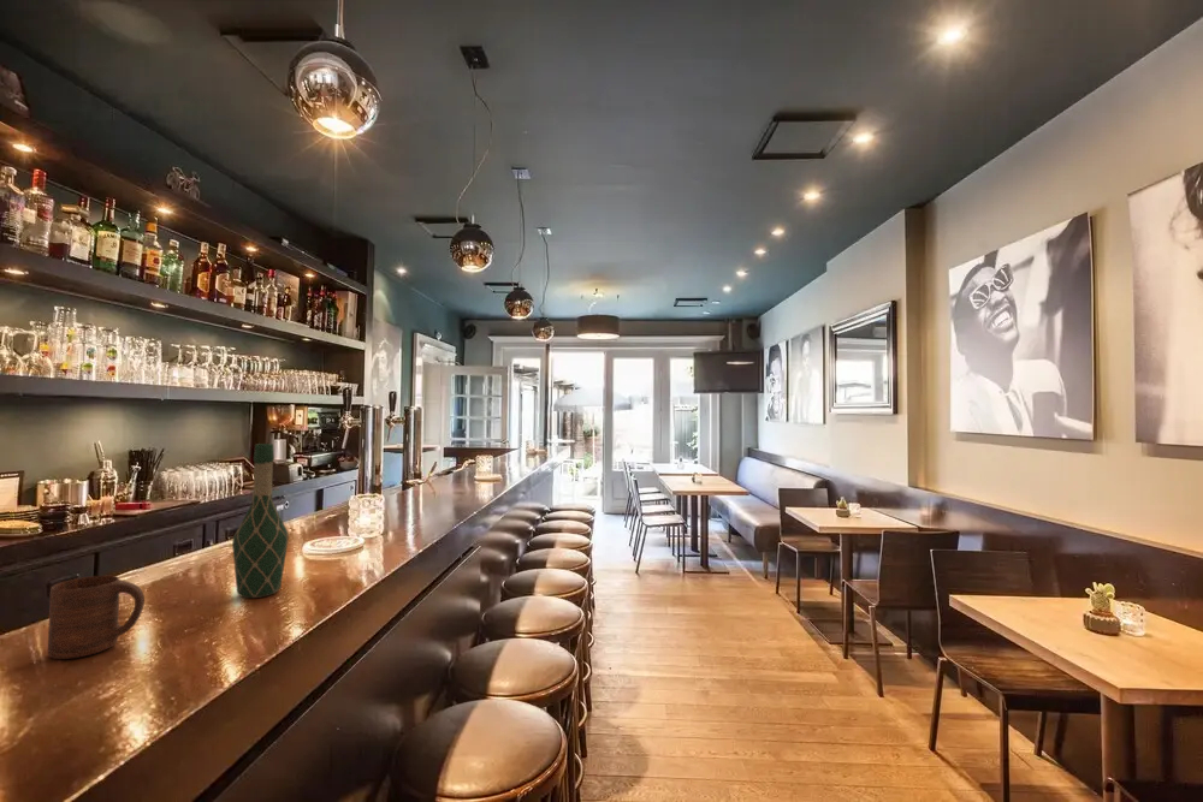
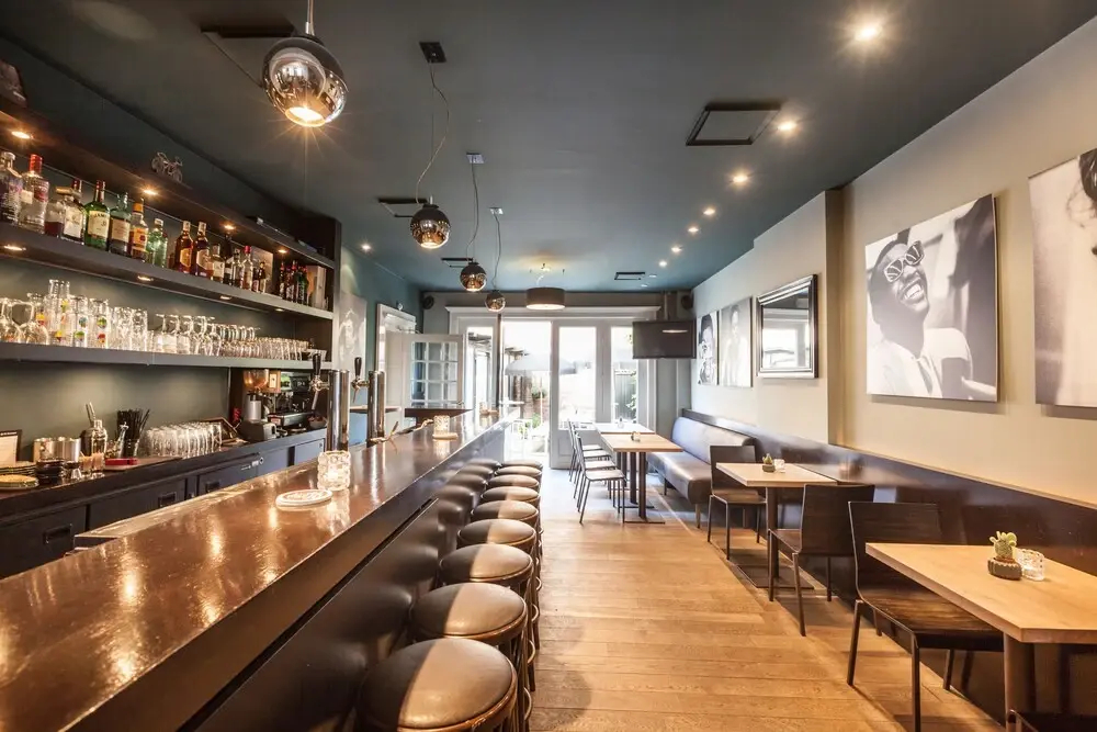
- wine bottle [231,442,289,599]
- cup [47,575,146,660]
